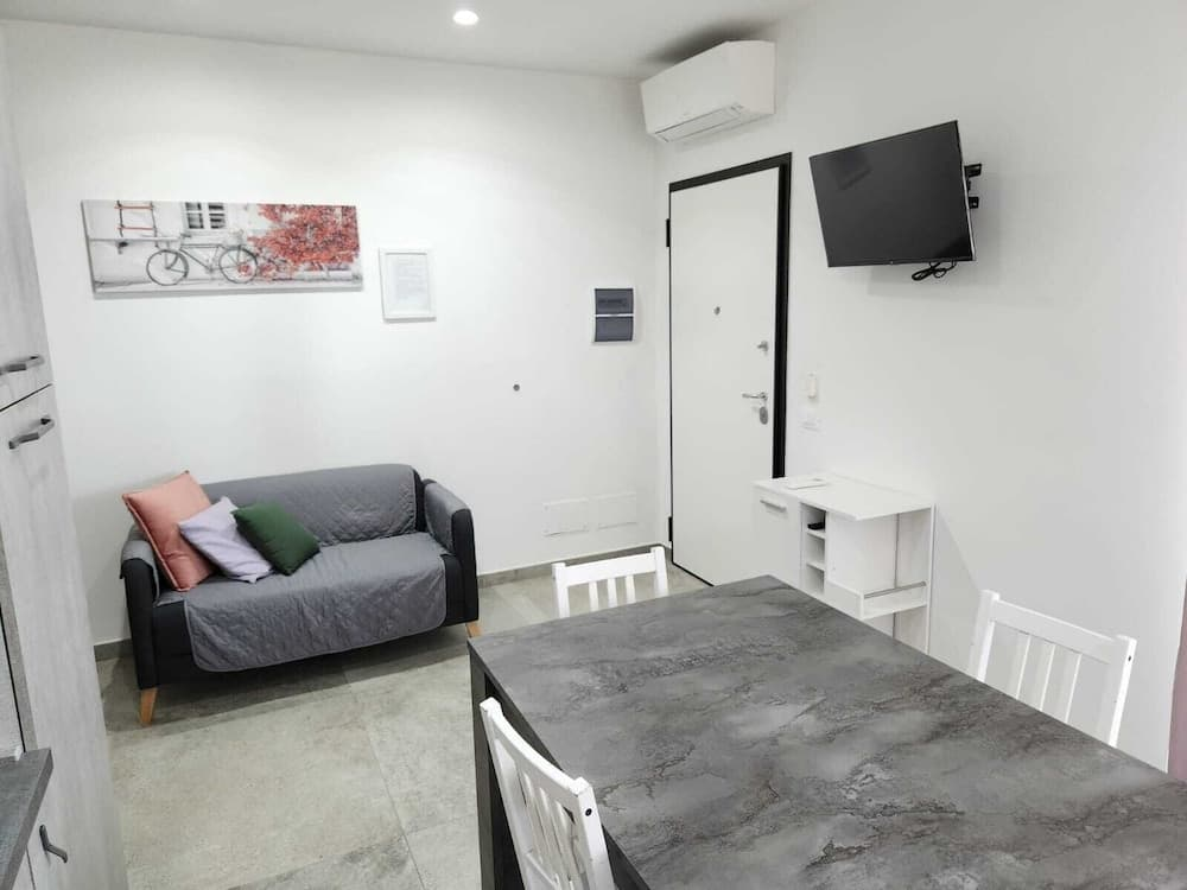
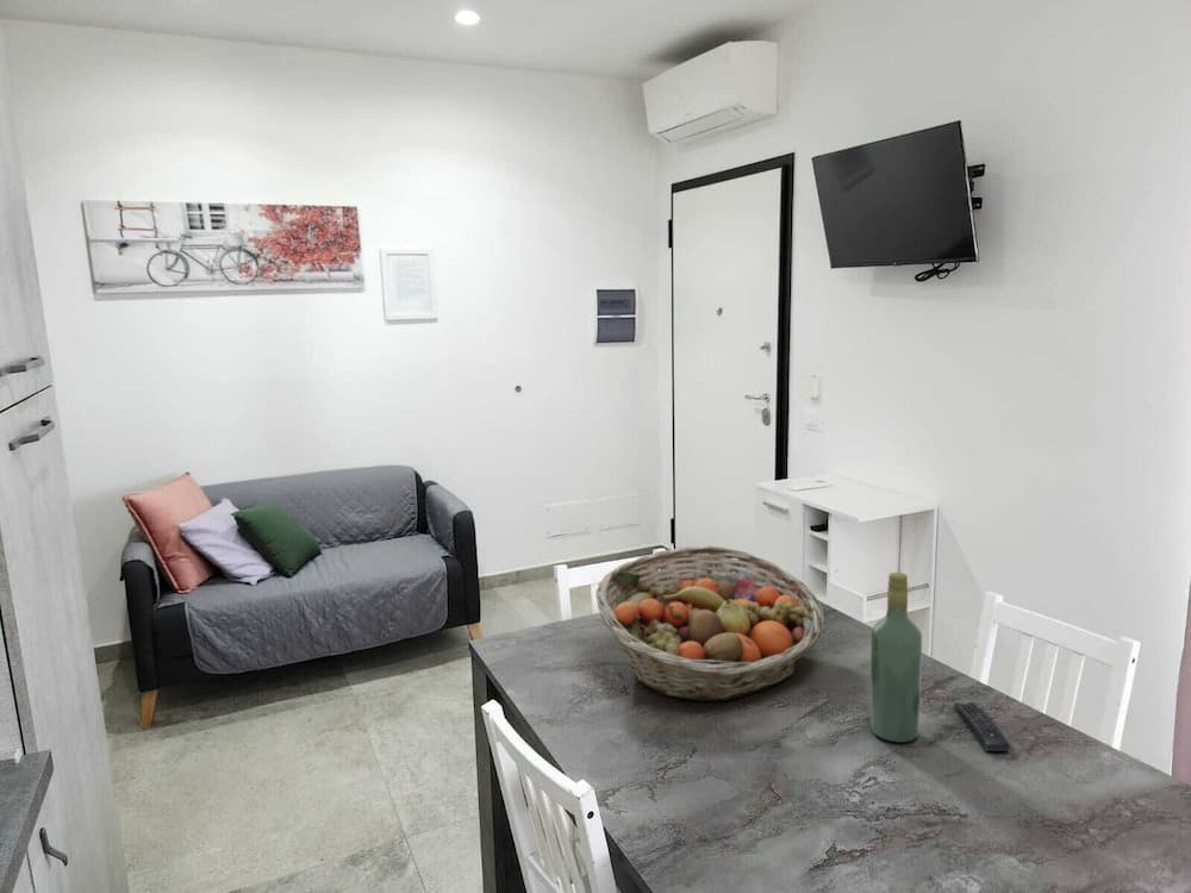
+ fruit basket [594,544,827,702]
+ remote control [953,699,1011,753]
+ wine bottle [869,572,923,743]
